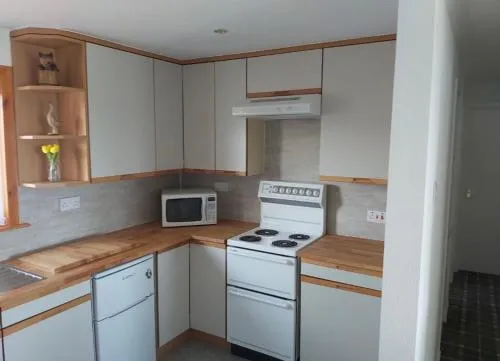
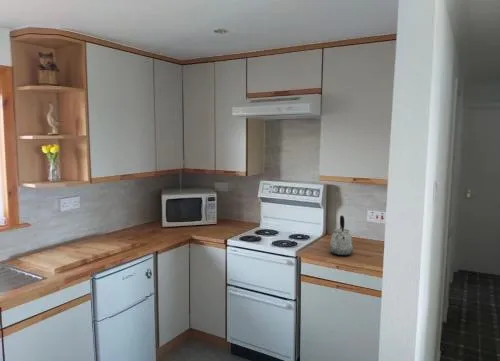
+ kettle [329,215,354,257]
